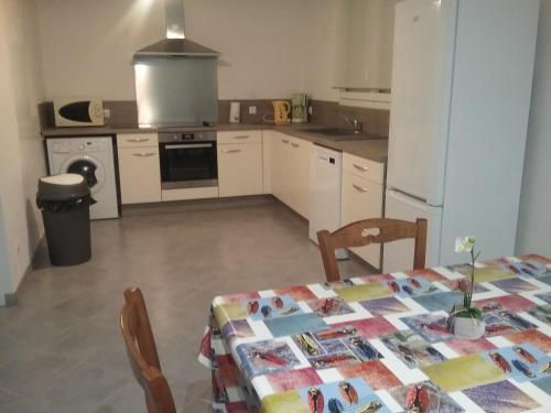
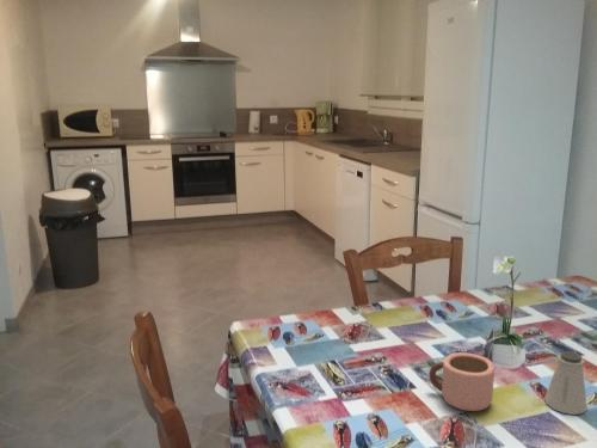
+ mug [429,351,496,412]
+ saltshaker [543,350,589,416]
